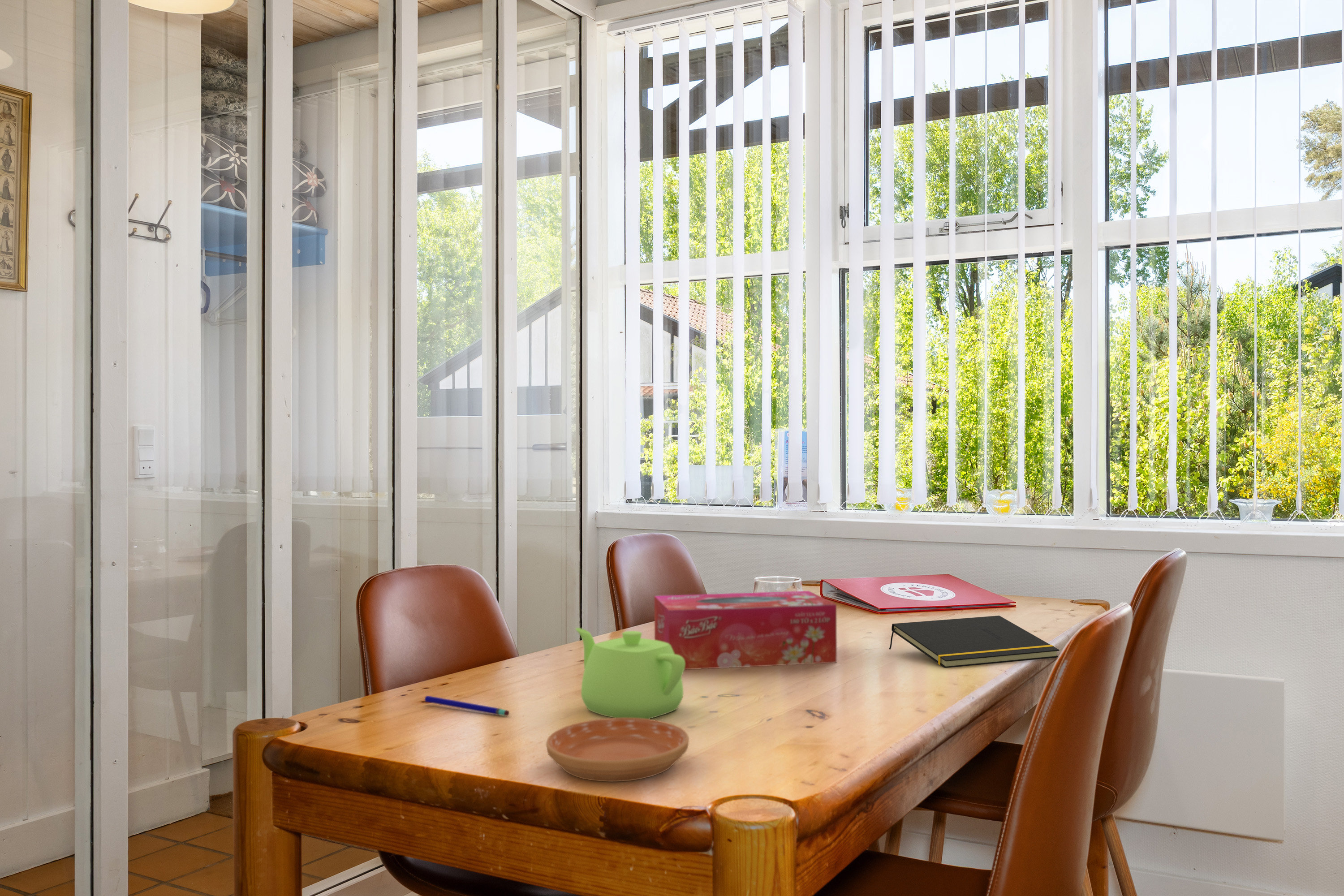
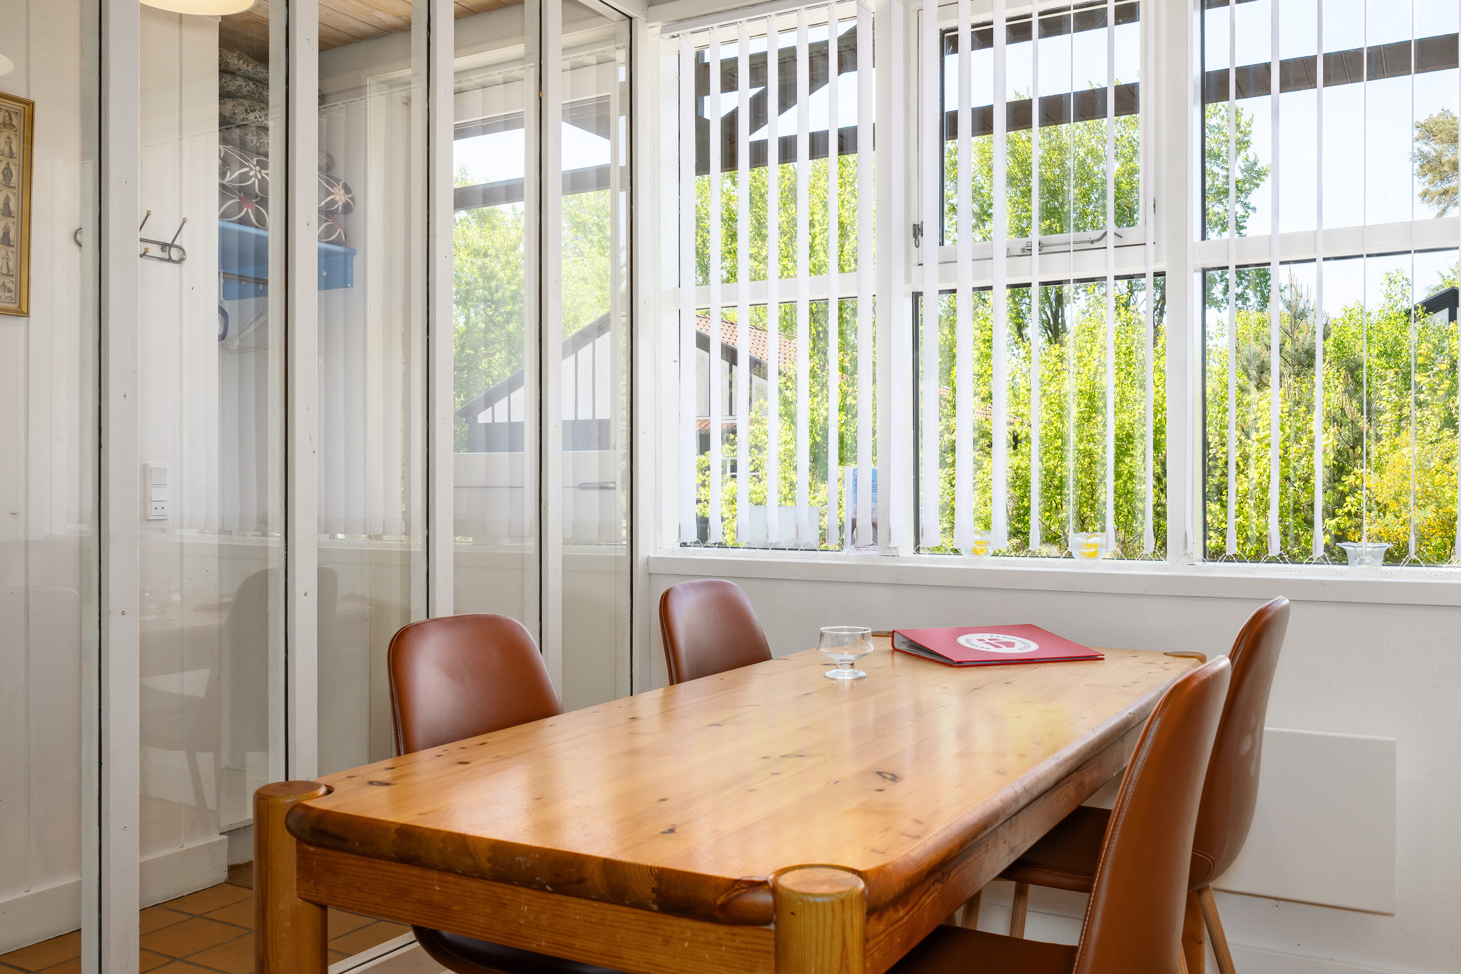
- notepad [889,615,1060,668]
- teapot [575,627,685,719]
- saucer [546,718,689,782]
- pen [424,695,510,716]
- tissue box [654,590,837,670]
